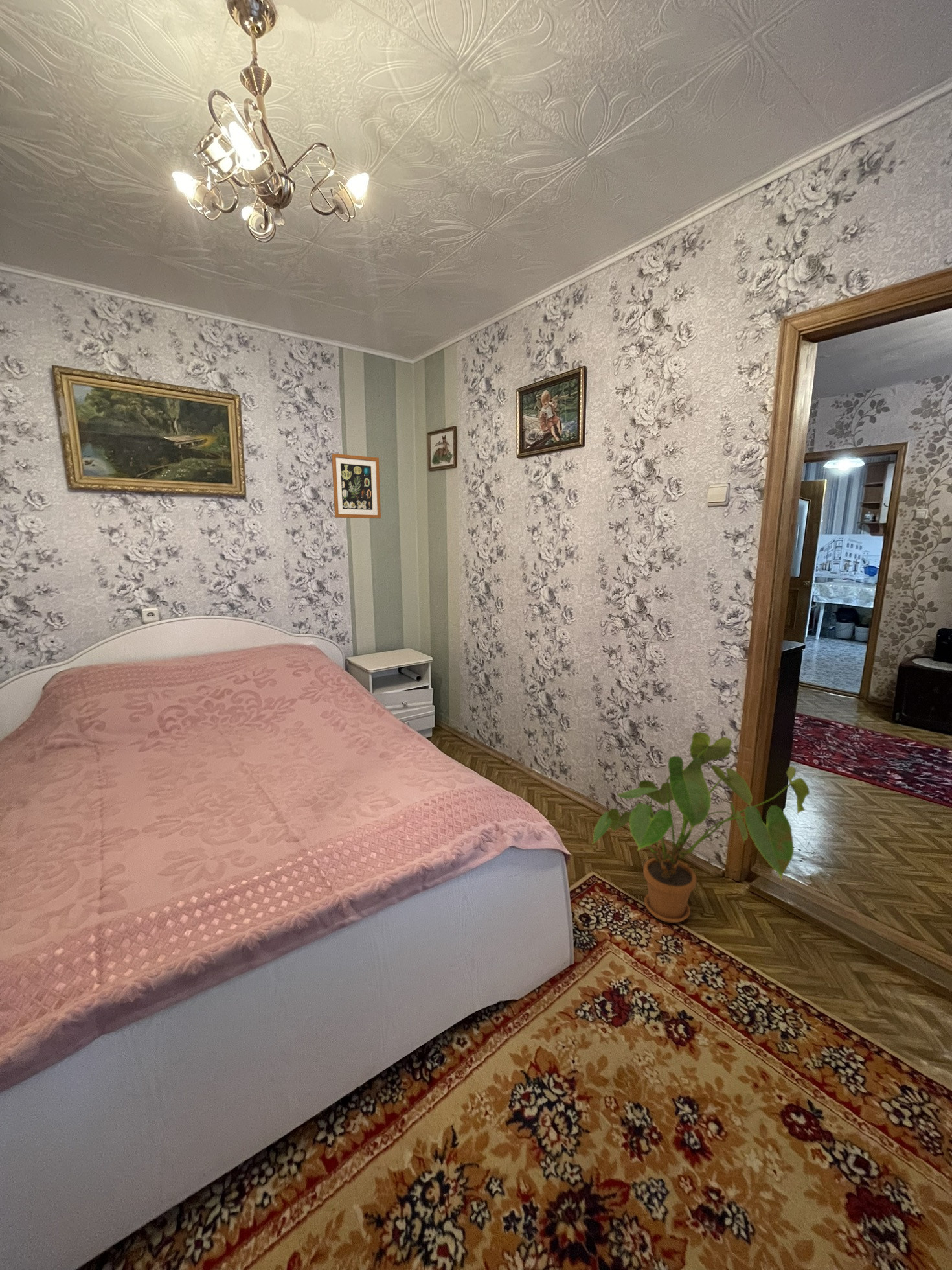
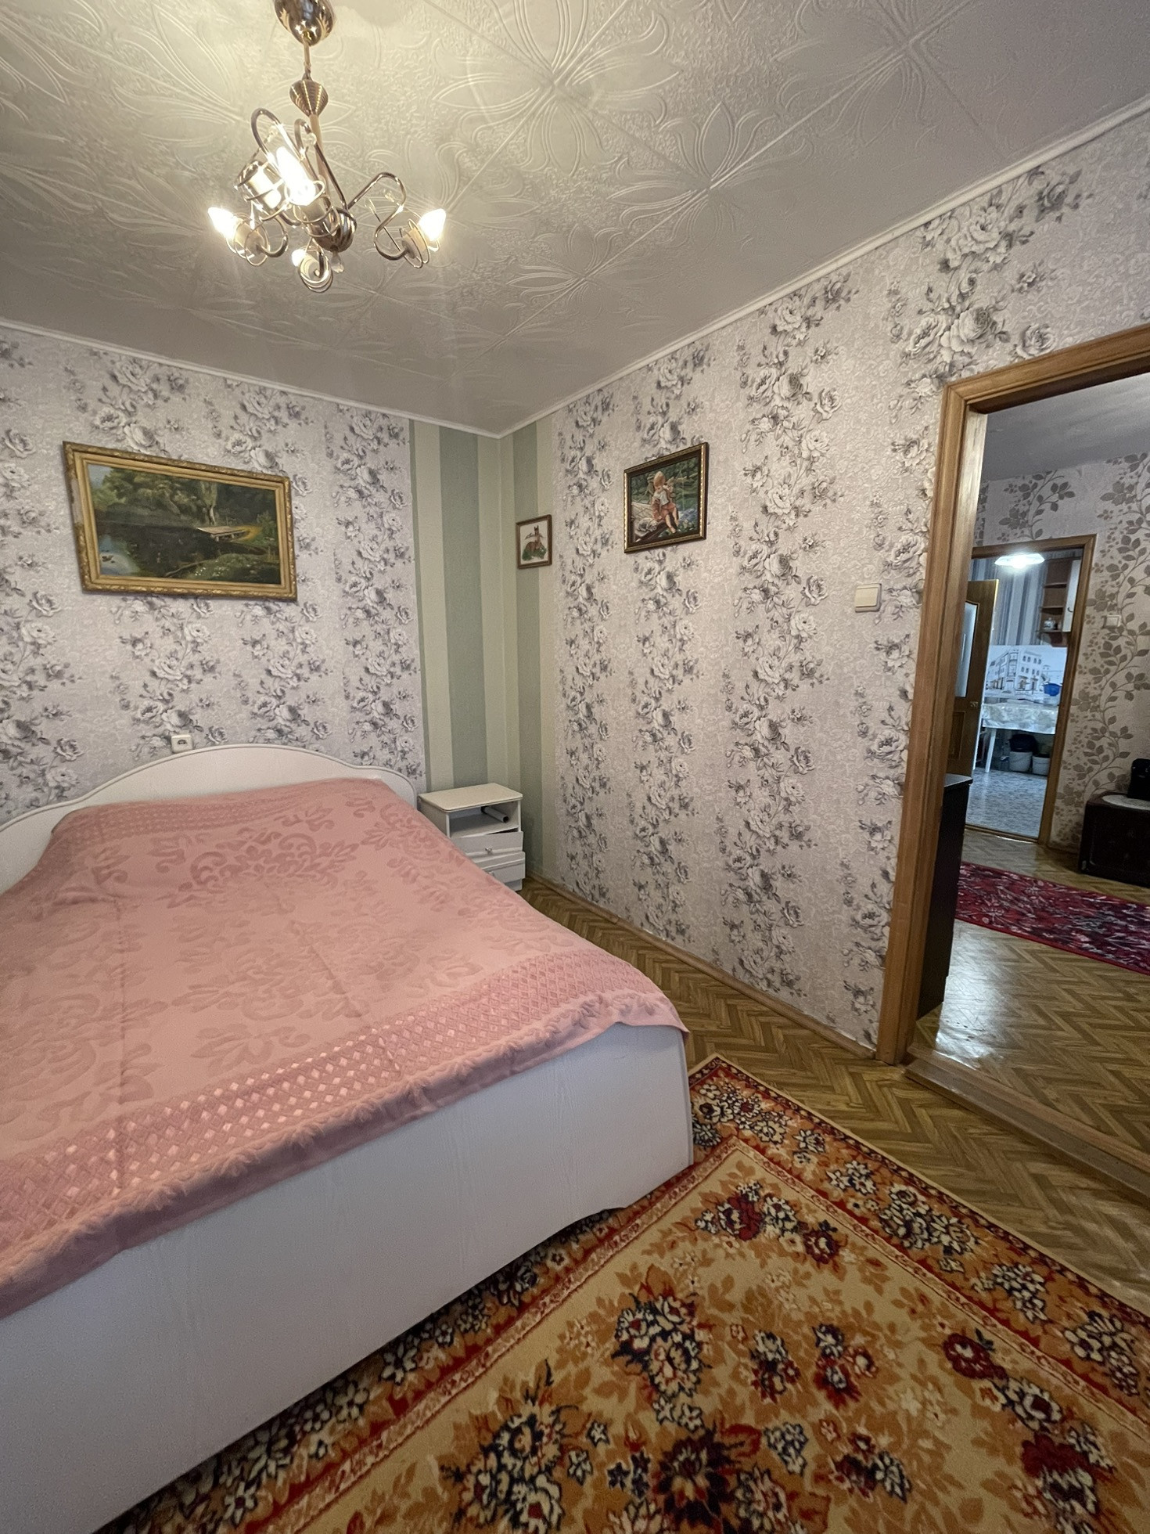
- house plant [591,732,810,923]
- wall art [331,453,381,519]
